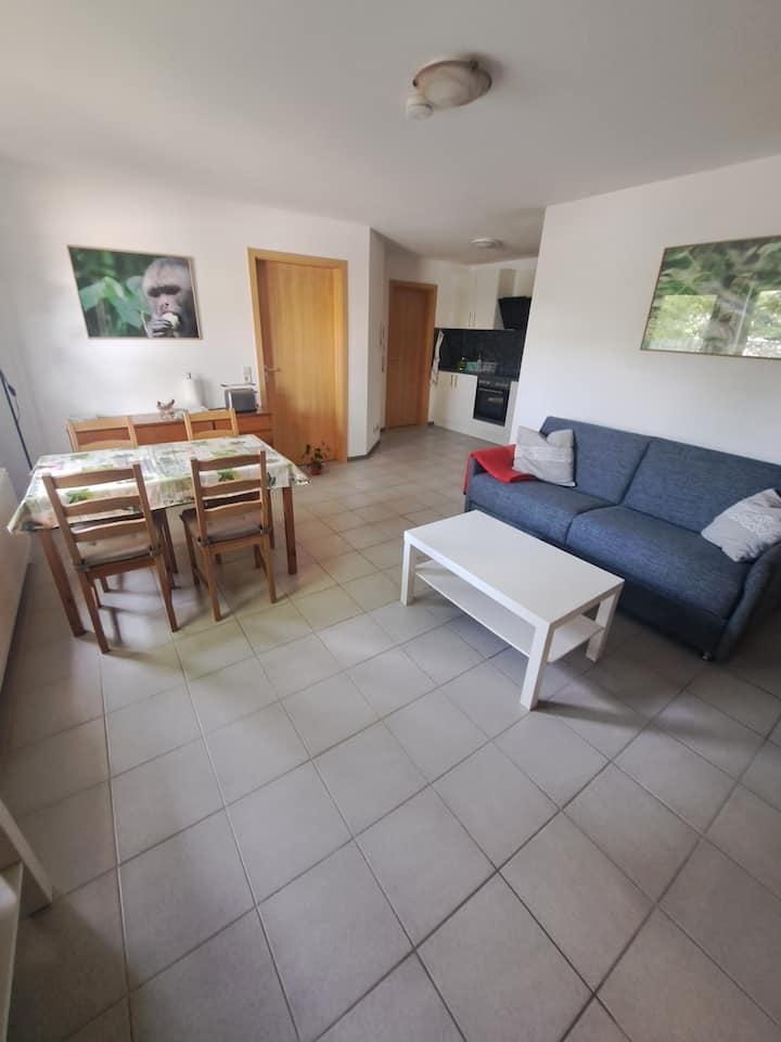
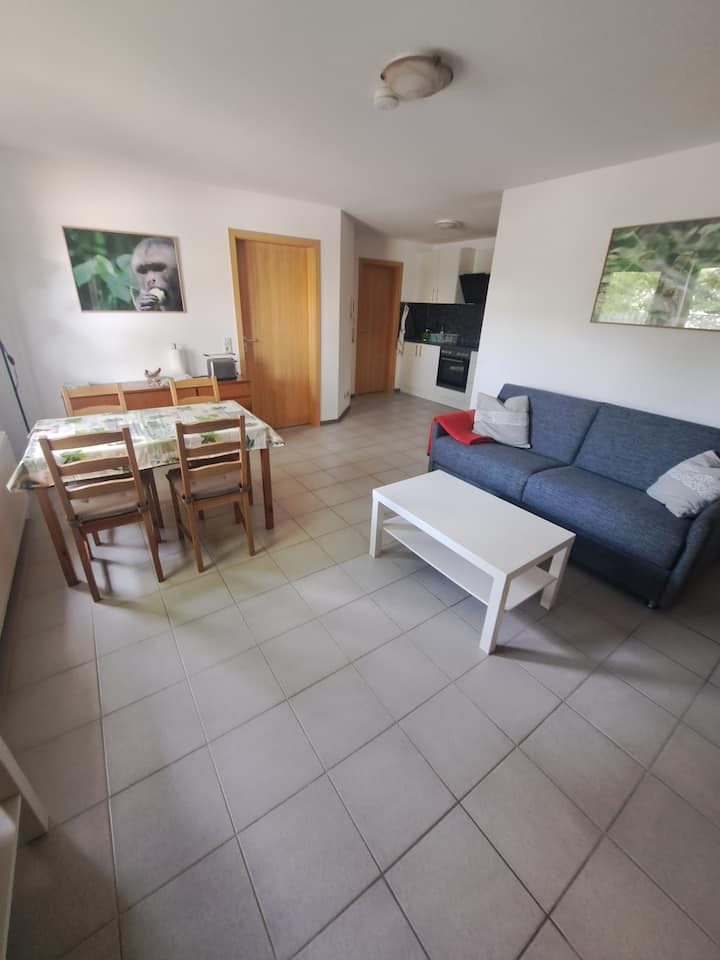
- potted plant [300,440,332,475]
